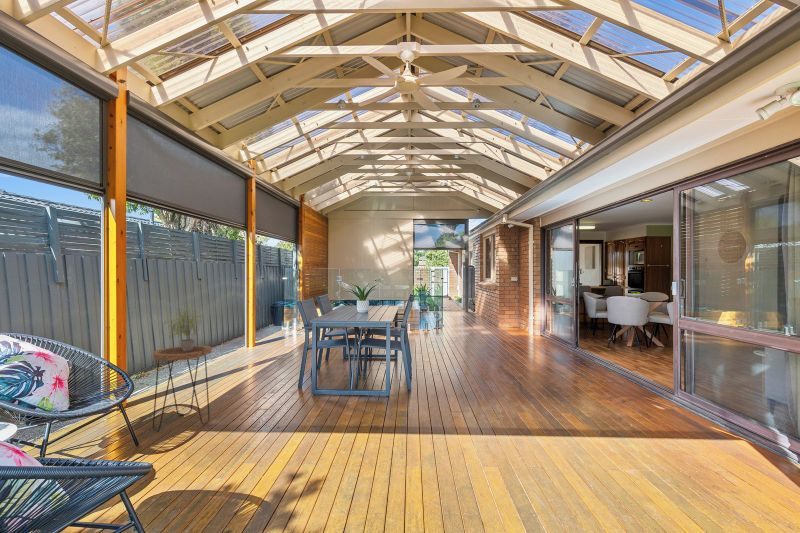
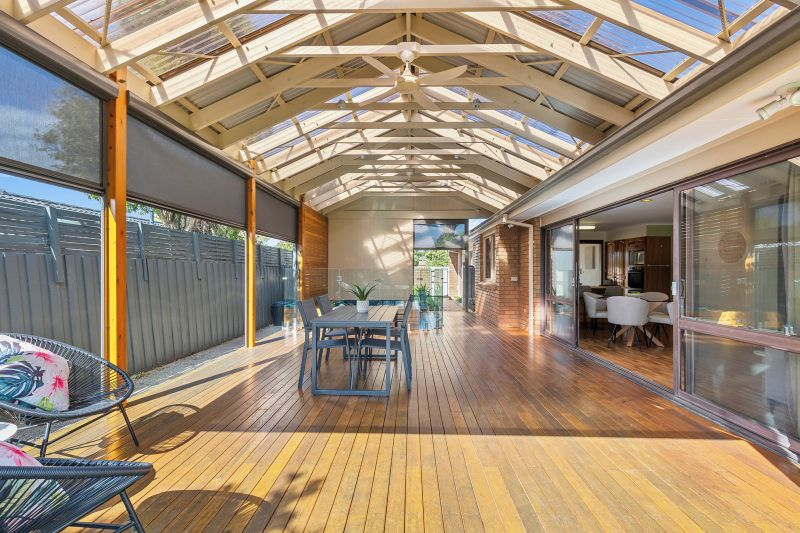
- potted plant [161,302,204,351]
- side table [152,345,213,432]
